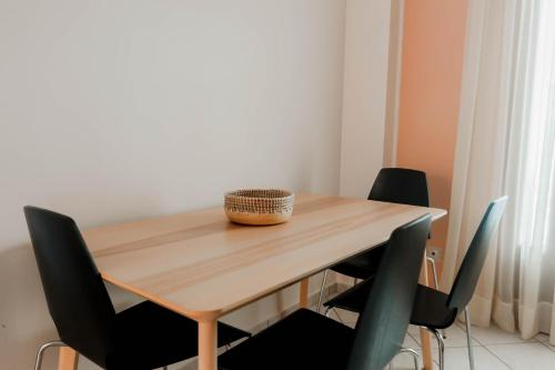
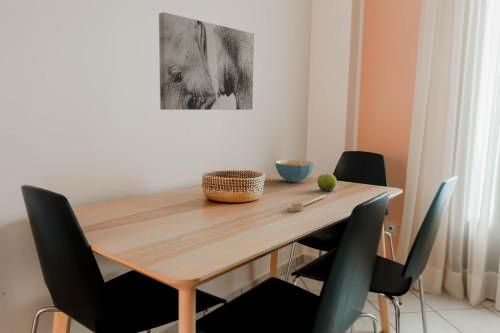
+ wall art [158,11,255,111]
+ fruit [316,173,338,192]
+ spoon [286,194,327,213]
+ cereal bowl [274,159,315,183]
